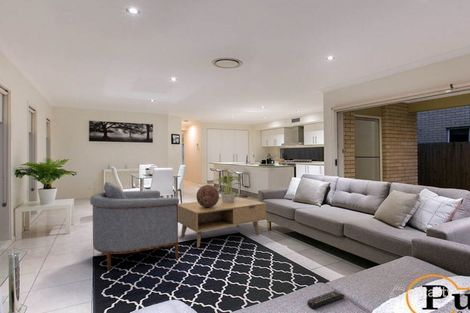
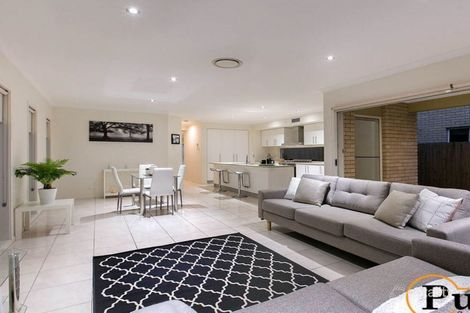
- remote control [306,289,346,309]
- armchair [89,181,180,271]
- coffee table [178,196,267,248]
- decorative sphere [195,184,220,208]
- potted plant [212,173,245,203]
